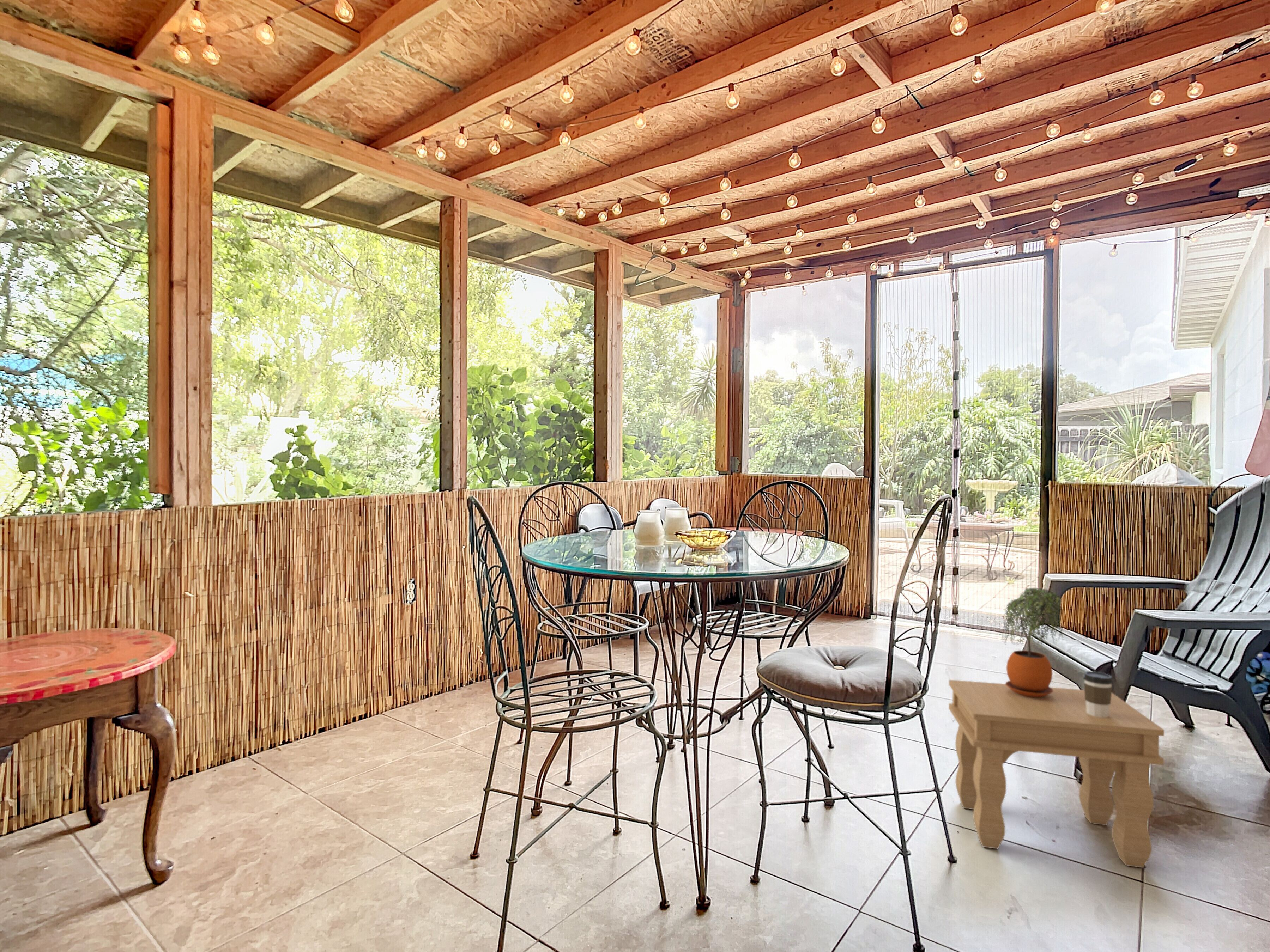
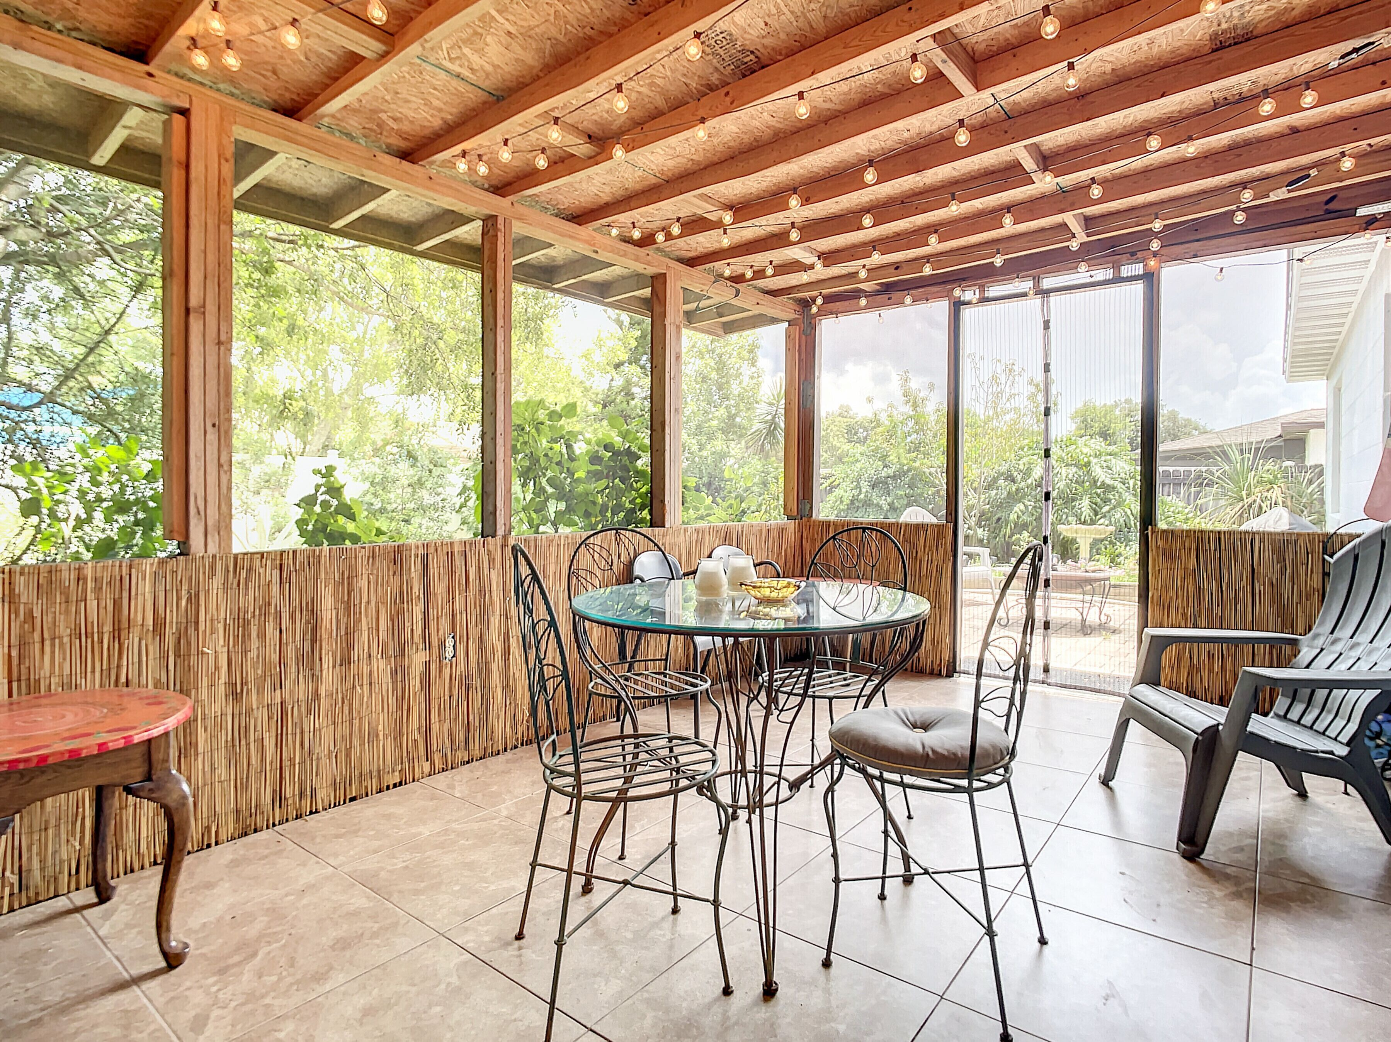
- side table [948,679,1165,868]
- potted plant [1002,587,1065,697]
- coffee cup [1083,671,1113,718]
